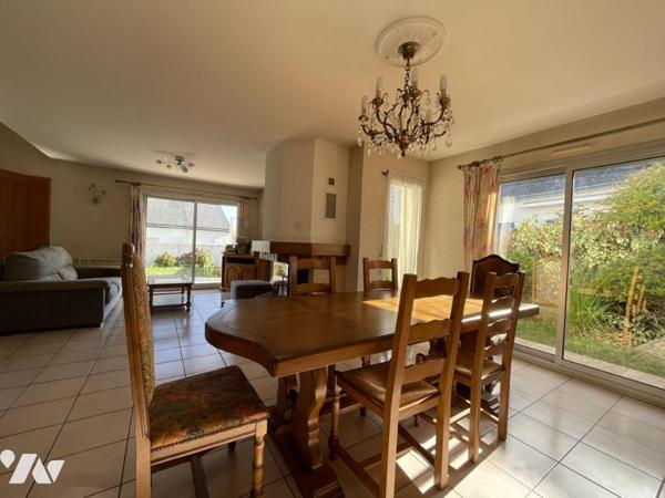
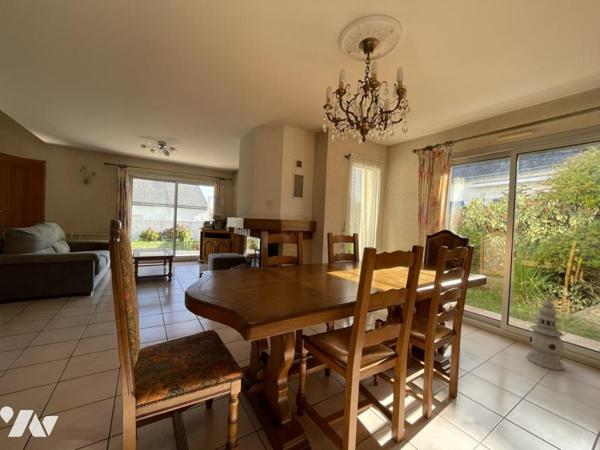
+ lantern [526,295,565,371]
